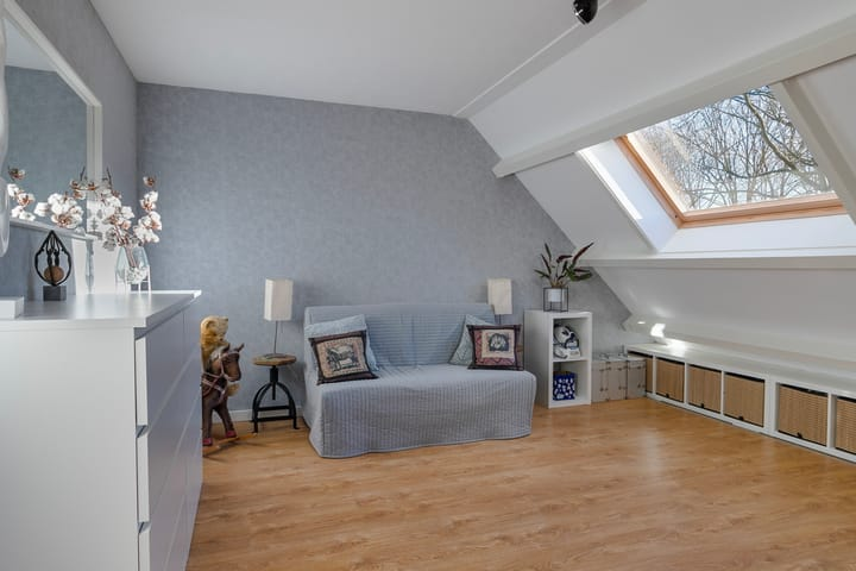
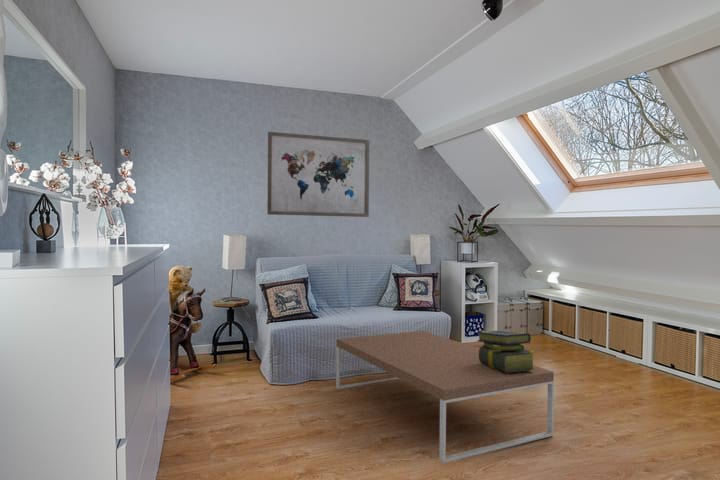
+ stack of books [476,329,536,373]
+ wall art [266,131,370,218]
+ coffee table [335,330,555,464]
